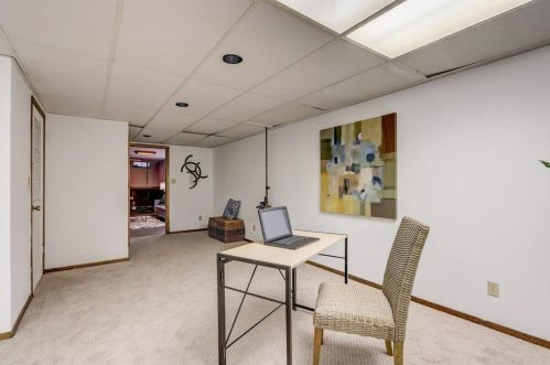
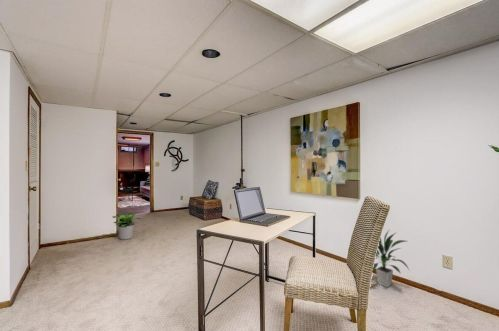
+ potted plant [111,212,142,241]
+ indoor plant [372,228,411,288]
